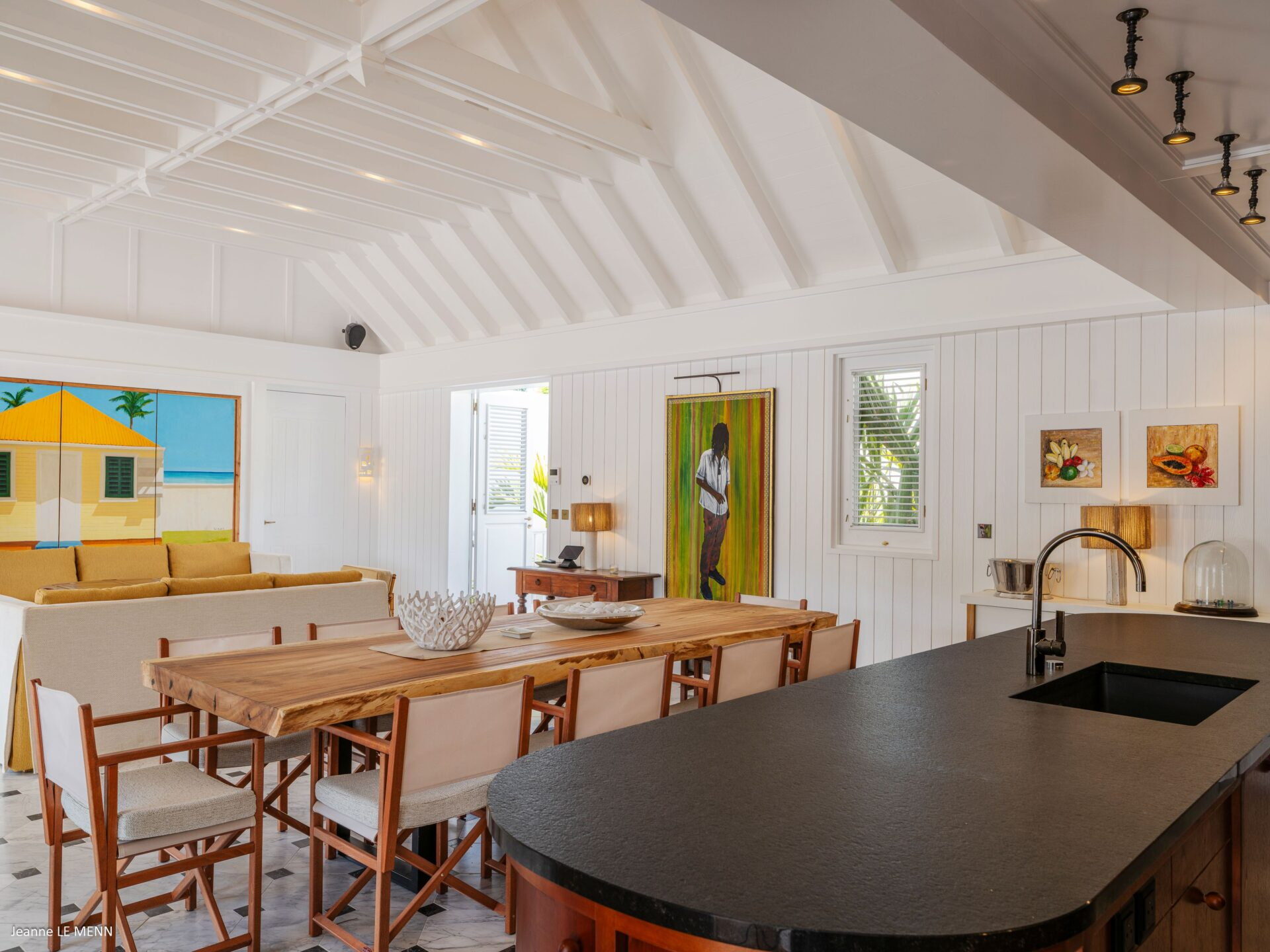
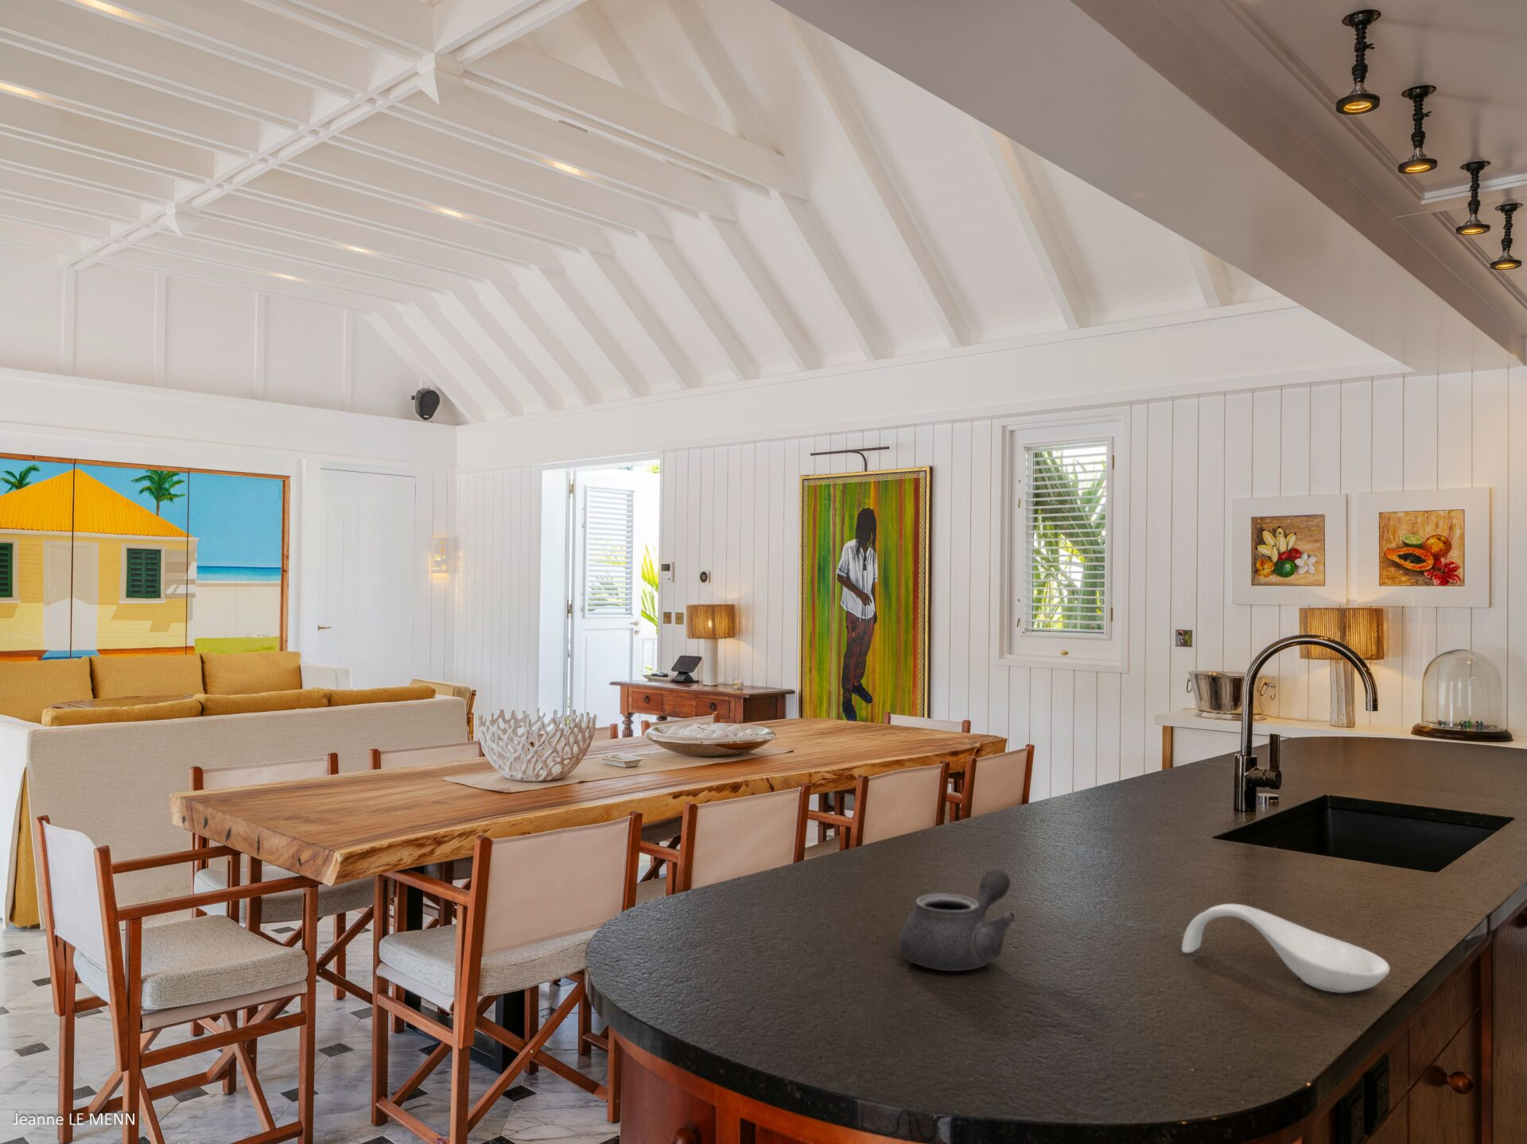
+ spoon rest [1181,904,1391,994]
+ teapot [898,866,1017,972]
